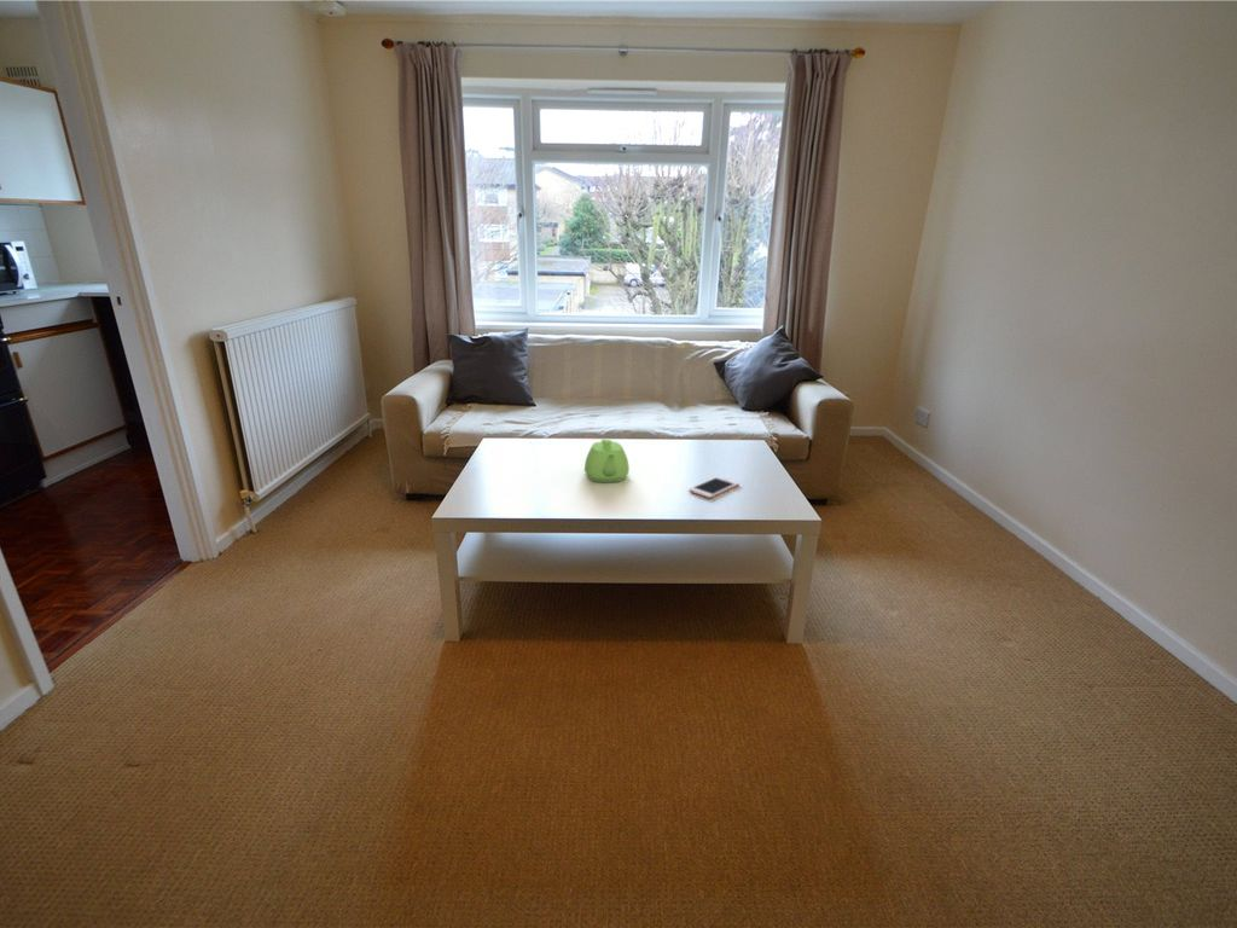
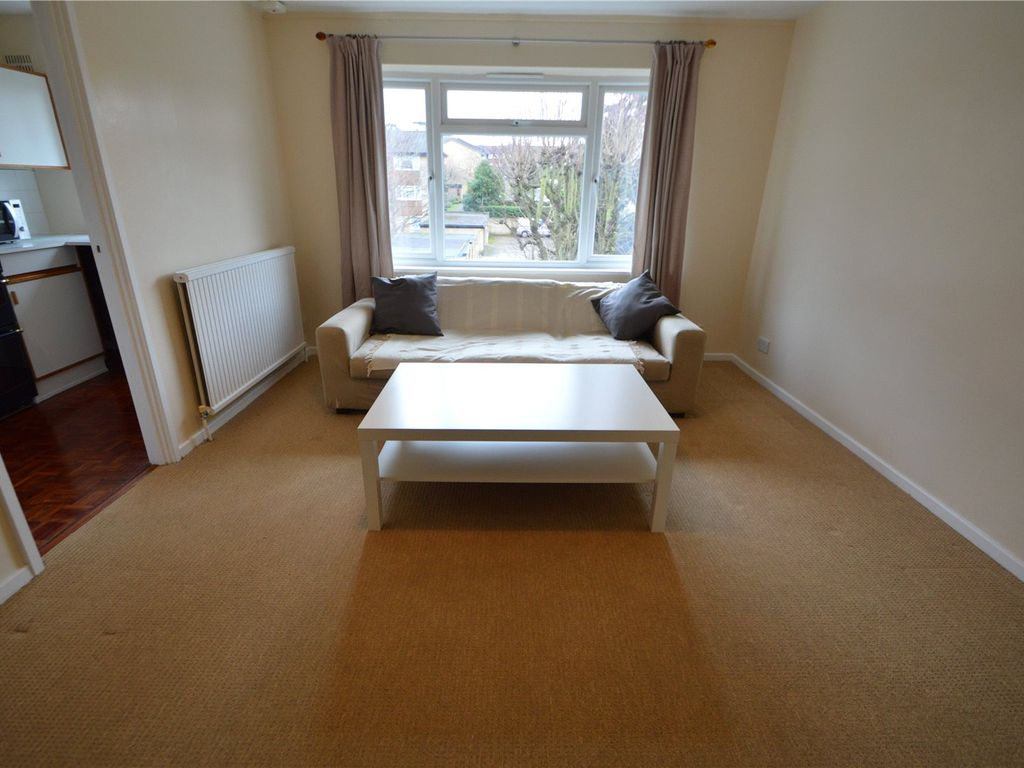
- cell phone [689,475,741,499]
- teapot [583,437,631,483]
